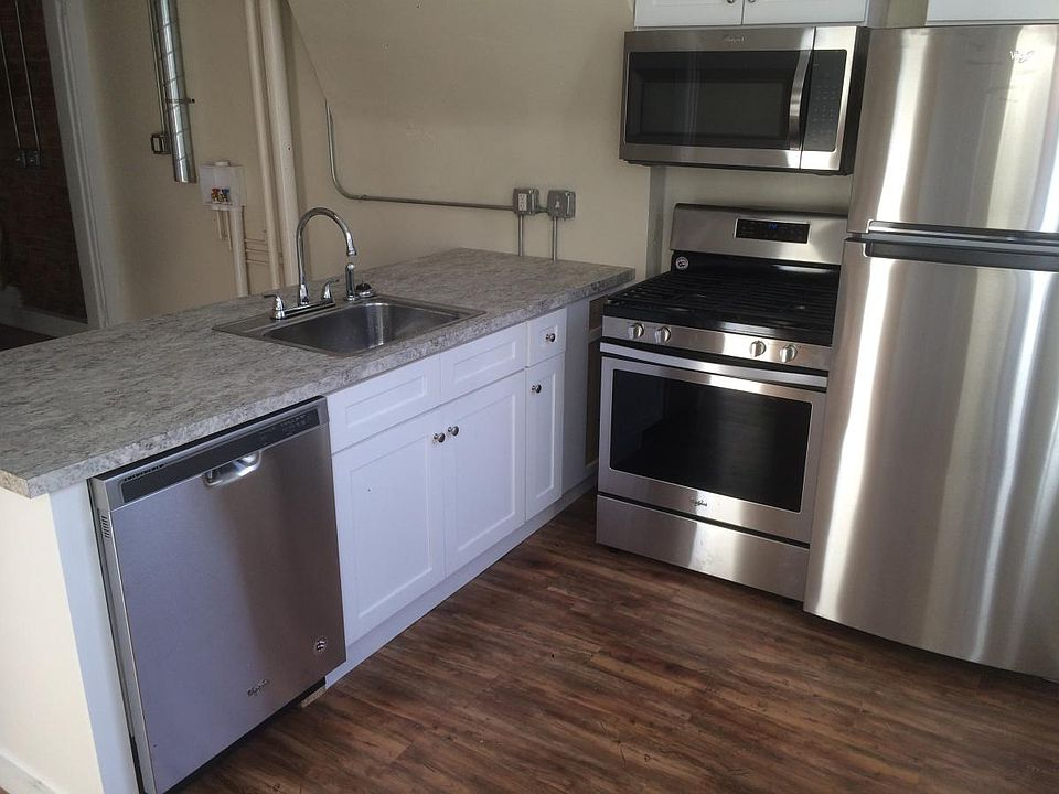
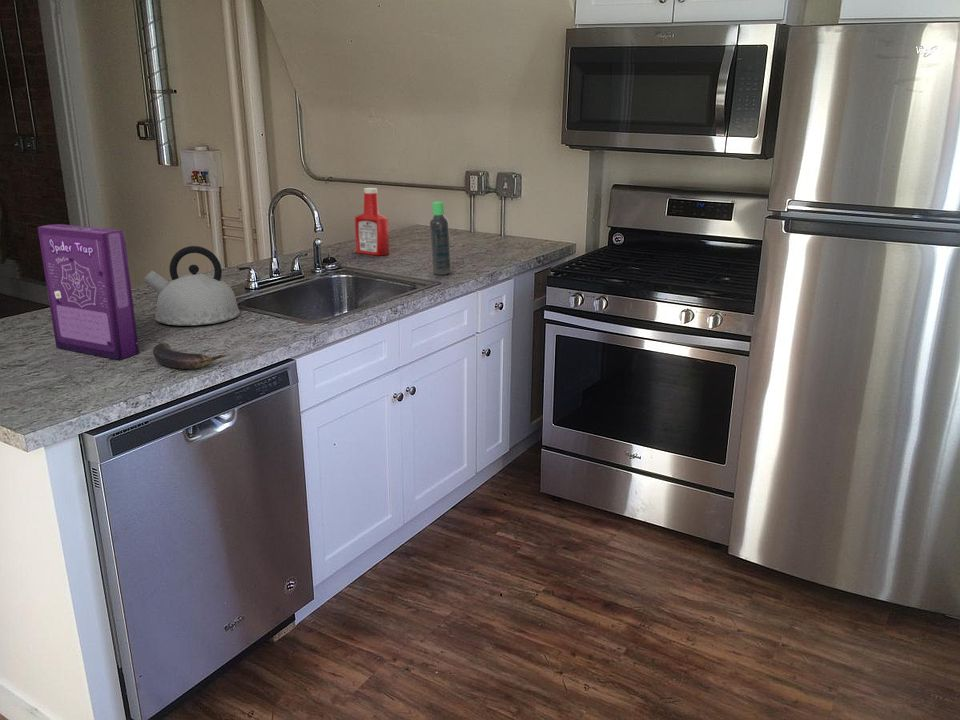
+ banana [152,342,227,370]
+ kettle [142,245,241,326]
+ soap bottle [354,187,390,256]
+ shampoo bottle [429,200,452,276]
+ cereal box [37,223,140,361]
